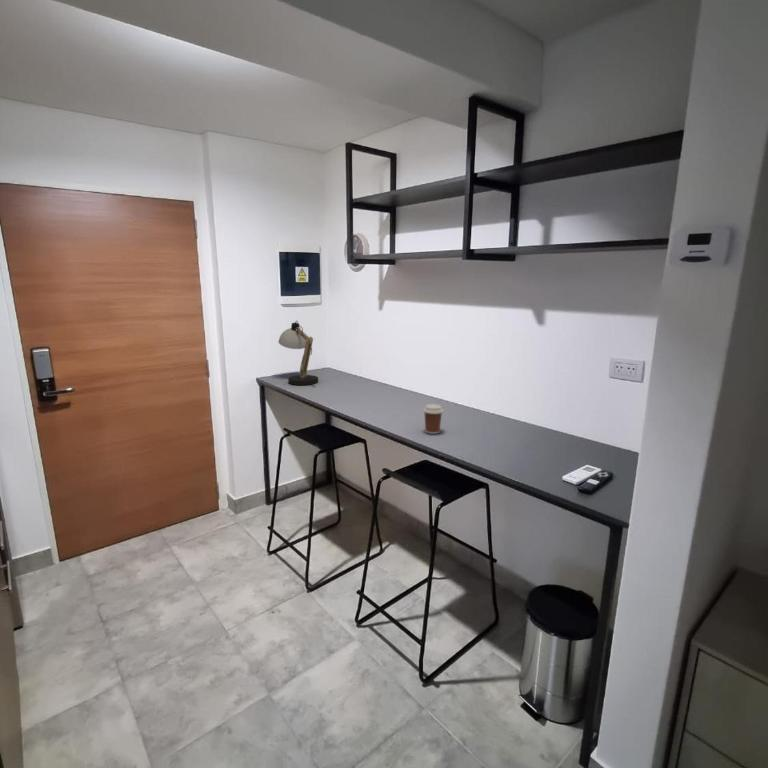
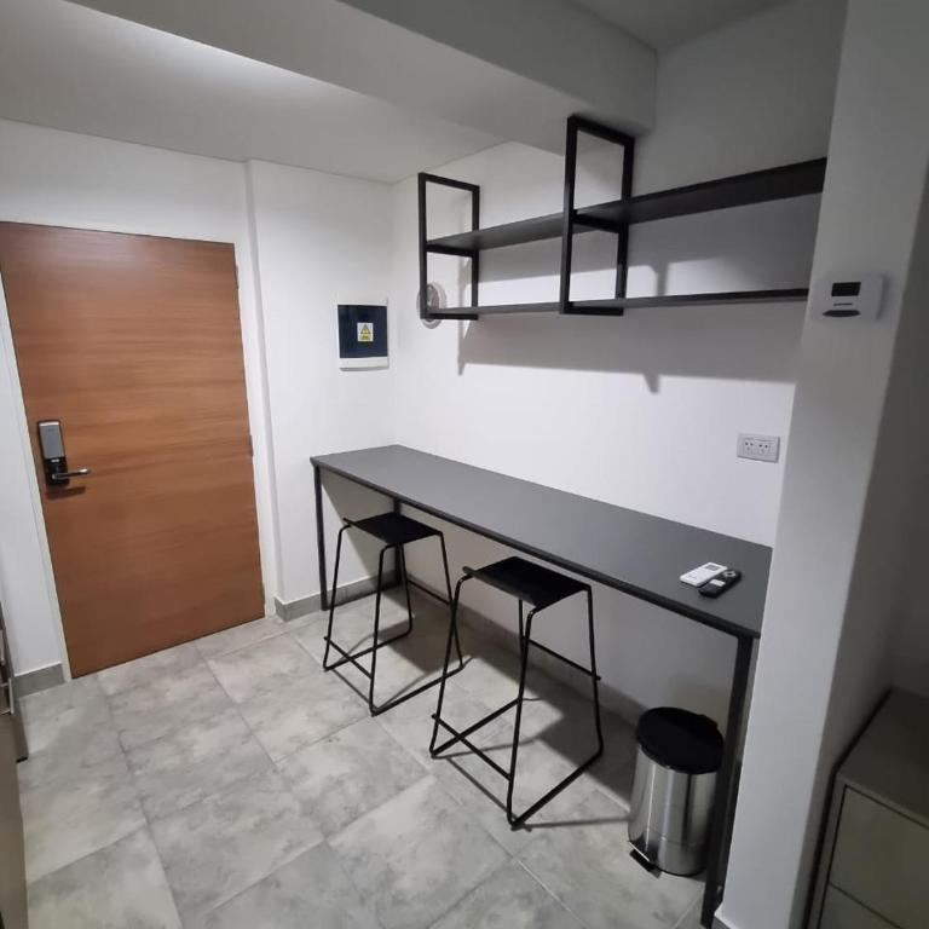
- desk lamp [277,320,319,387]
- coffee cup [422,403,444,435]
